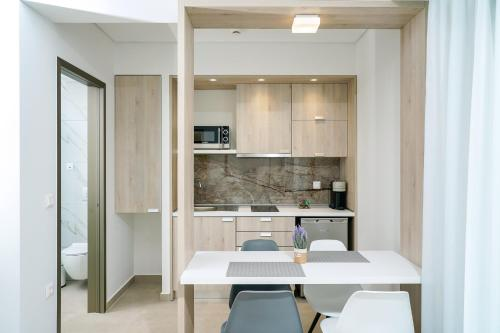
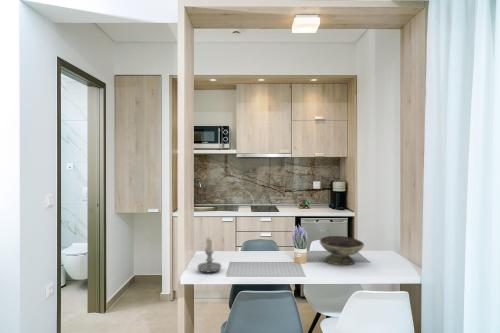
+ candle [197,236,222,273]
+ decorative bowl [318,235,365,266]
